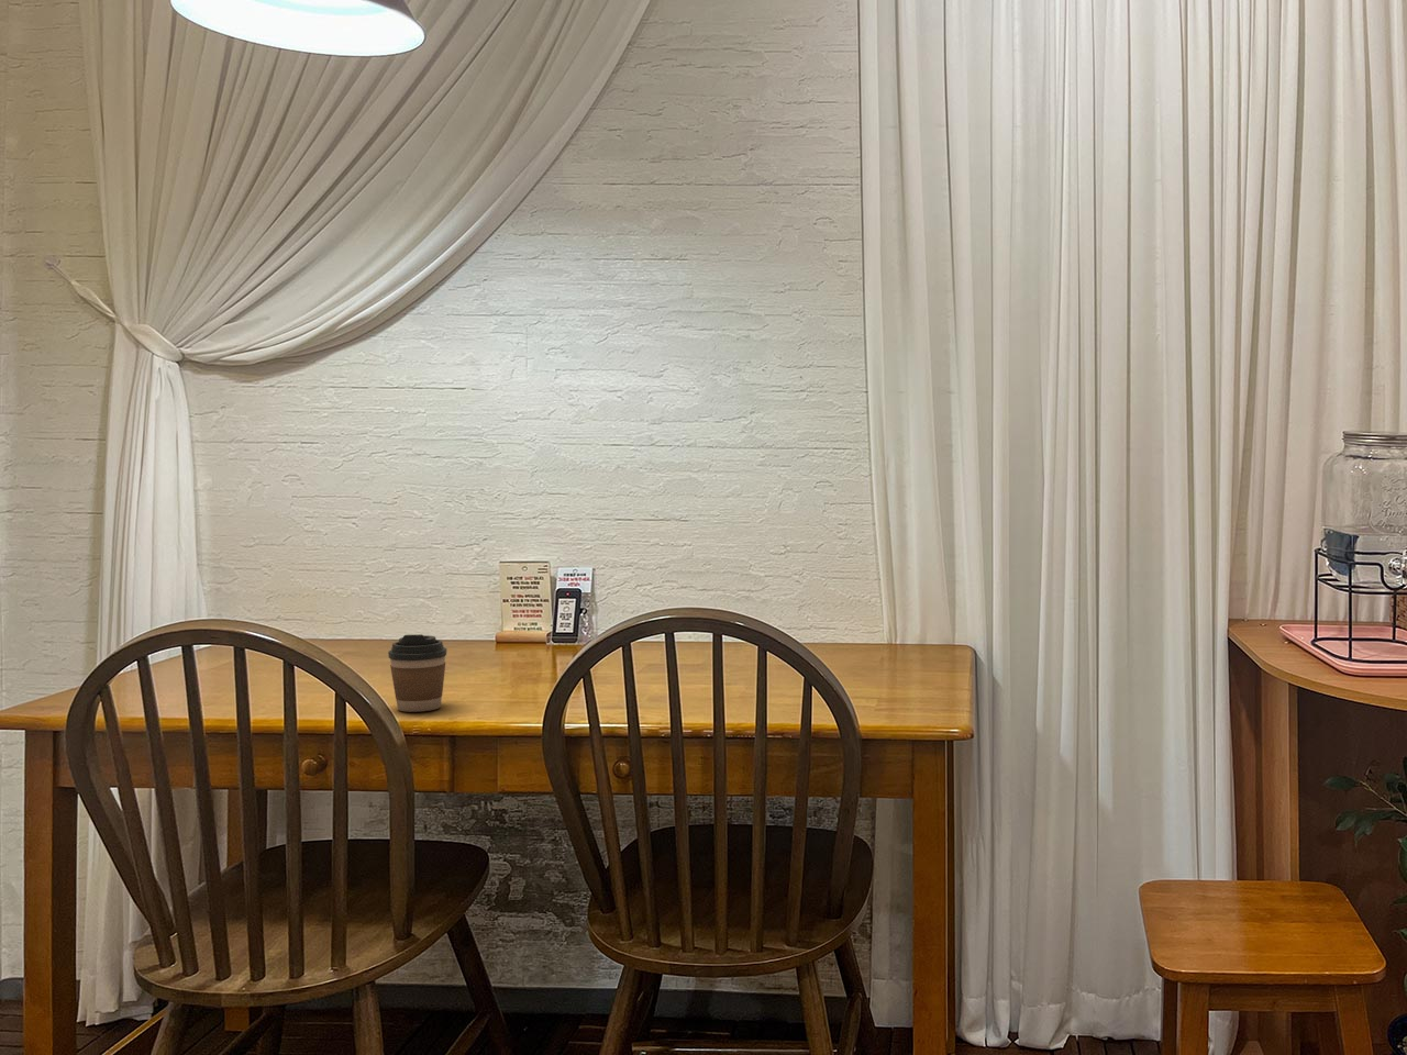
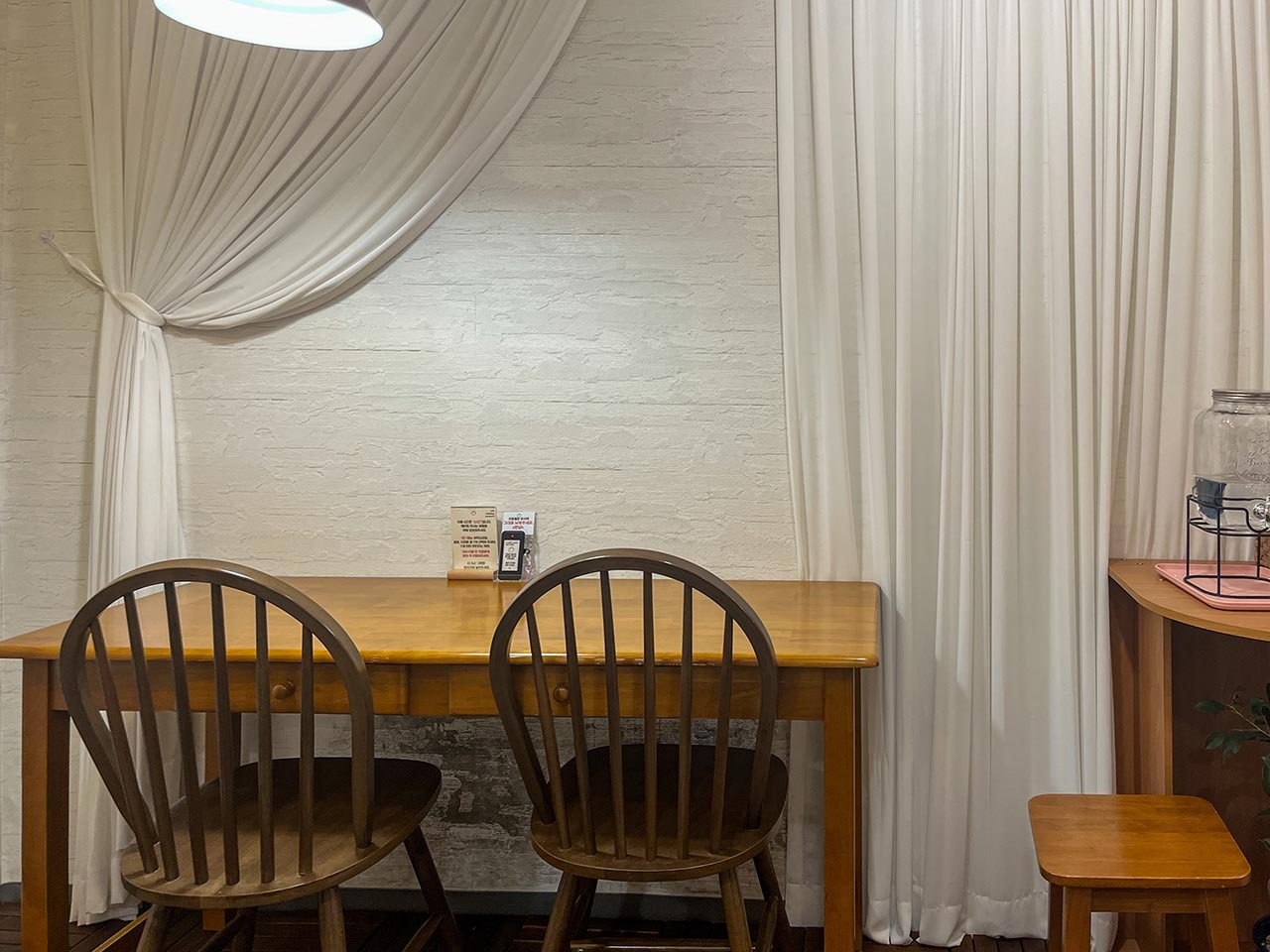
- coffee cup [387,633,448,714]
